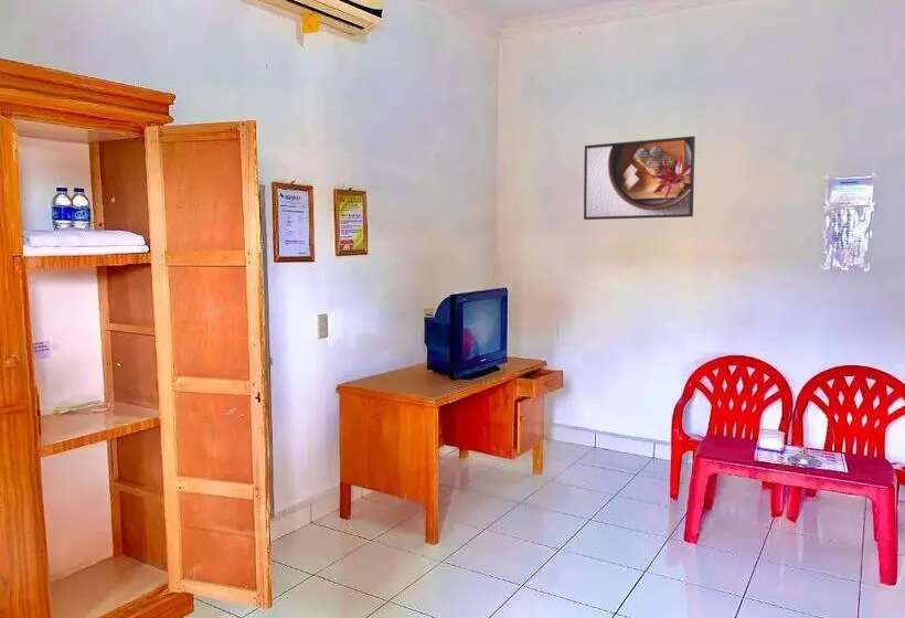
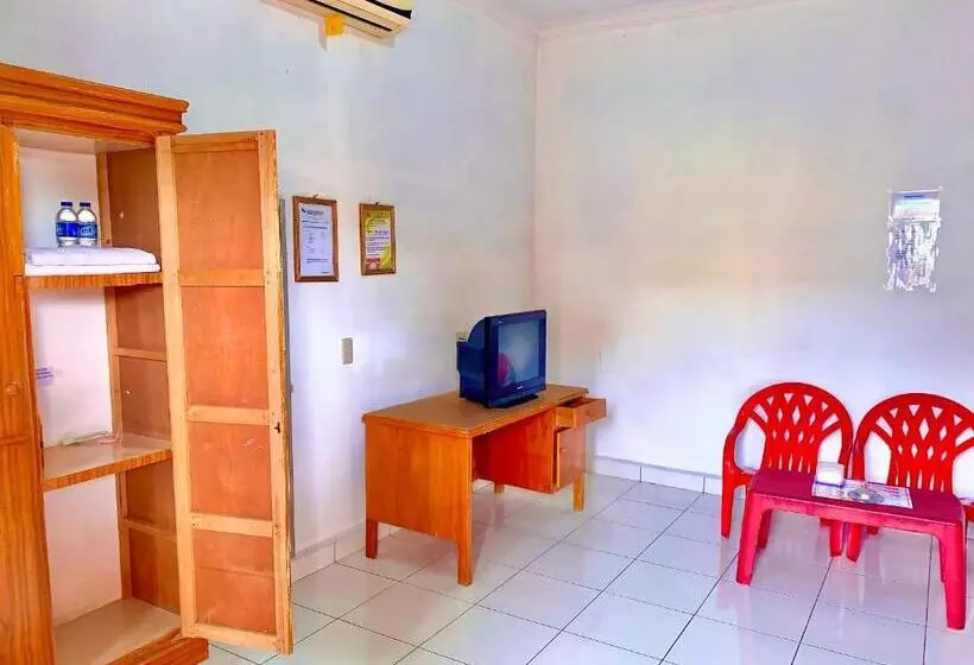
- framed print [583,135,696,221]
